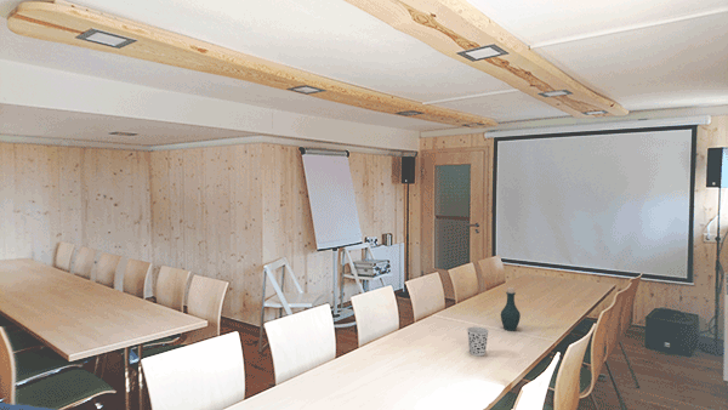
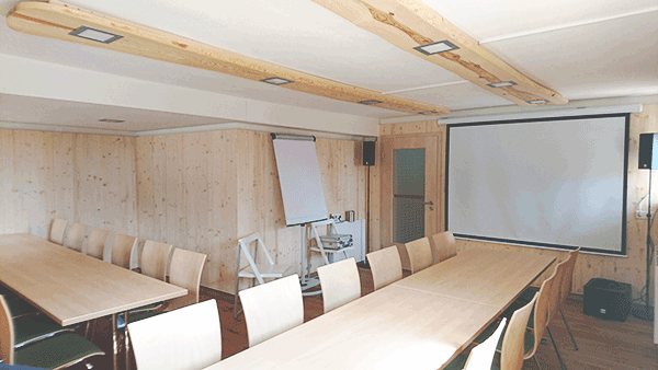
- cup [466,325,490,357]
- bottle [500,286,522,332]
